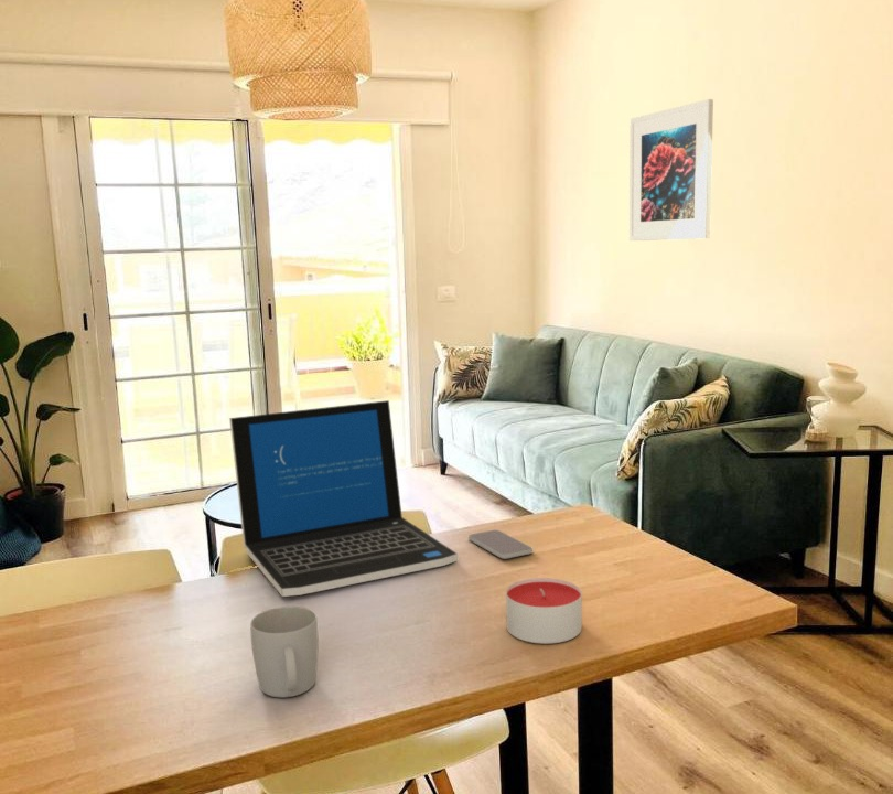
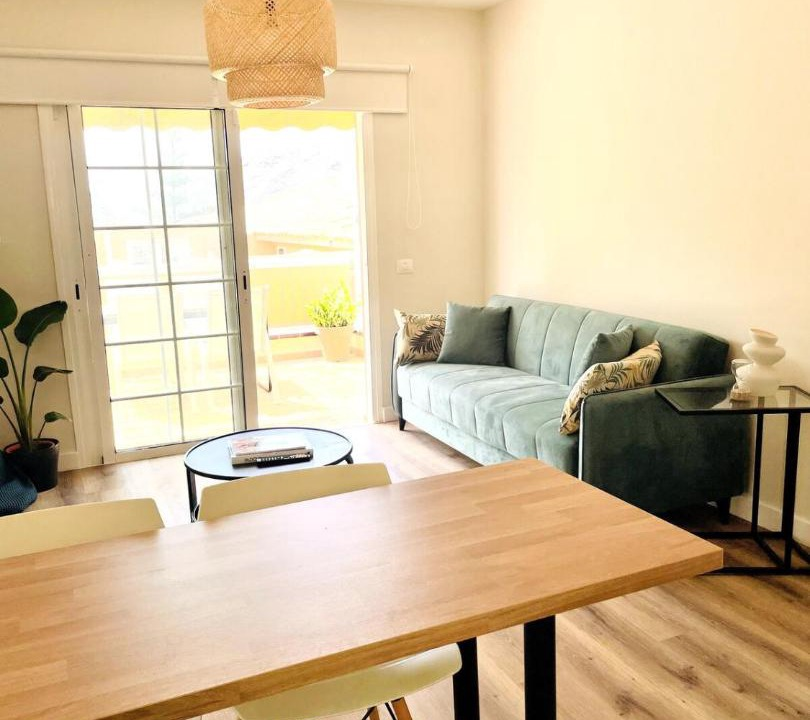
- laptop [228,399,459,598]
- mug [249,605,320,698]
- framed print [628,98,714,242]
- smartphone [467,528,534,559]
- candle [505,577,583,645]
